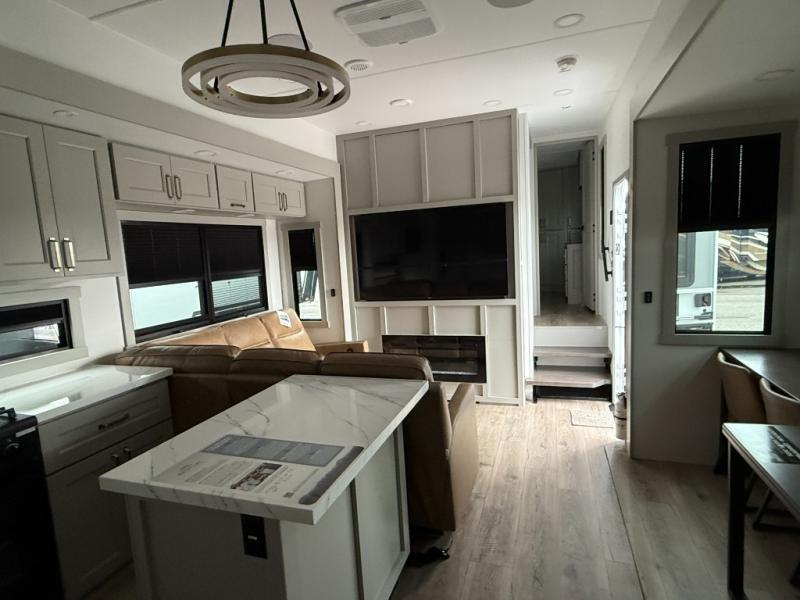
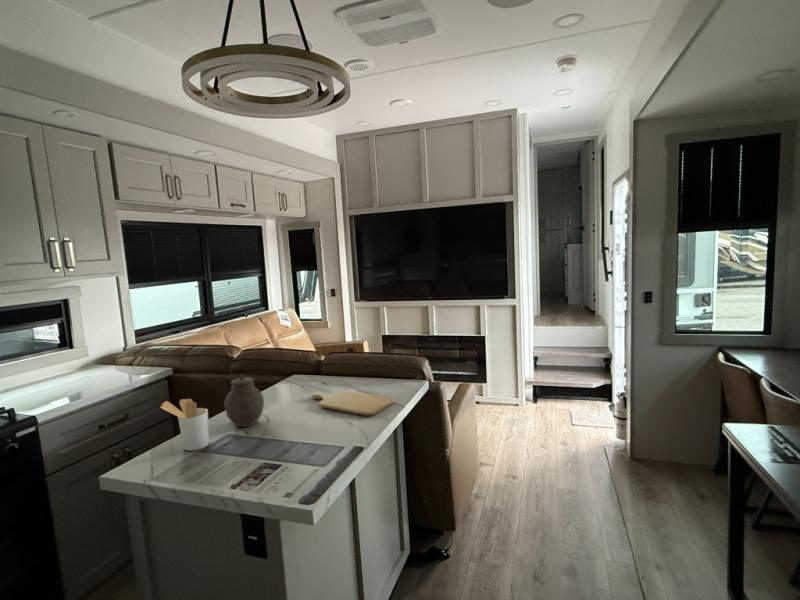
+ chopping board [310,390,396,417]
+ jar [223,373,265,428]
+ utensil holder [159,398,210,452]
